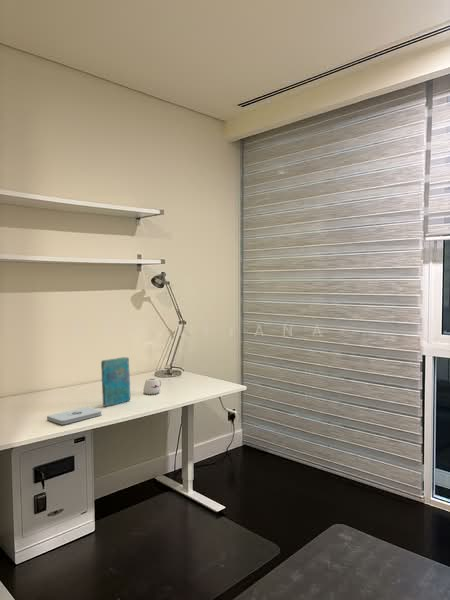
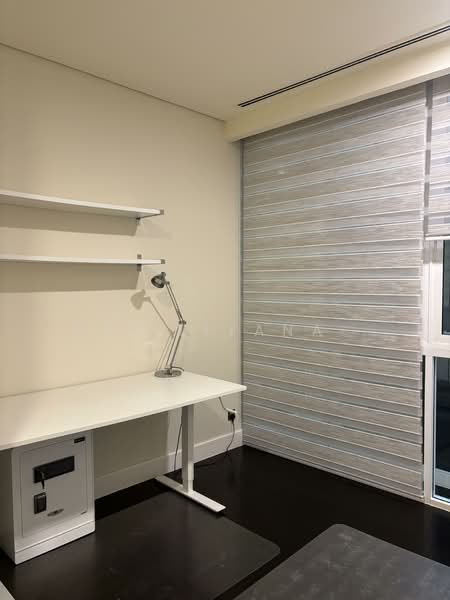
- cover [100,356,132,407]
- mug [142,377,162,395]
- notepad [46,406,103,425]
